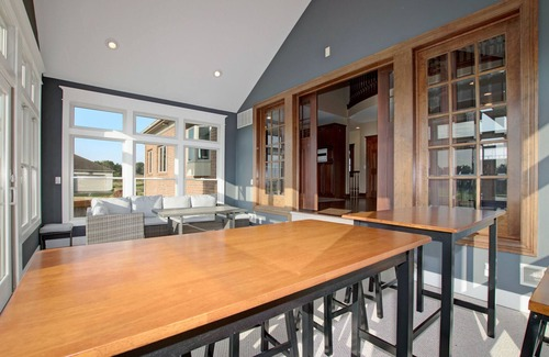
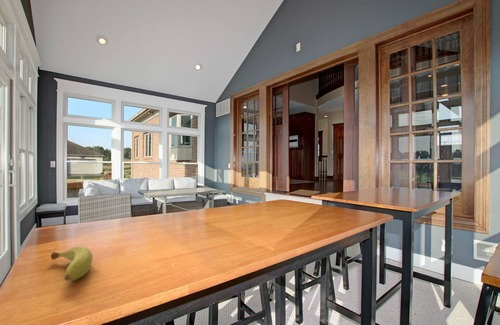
+ fruit [50,246,94,282]
